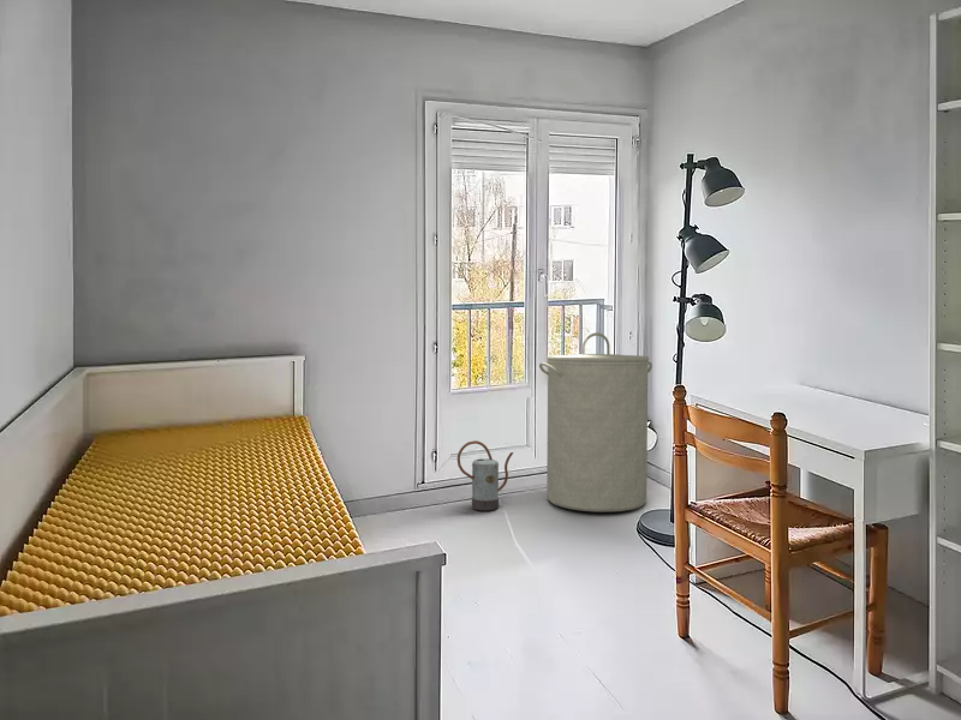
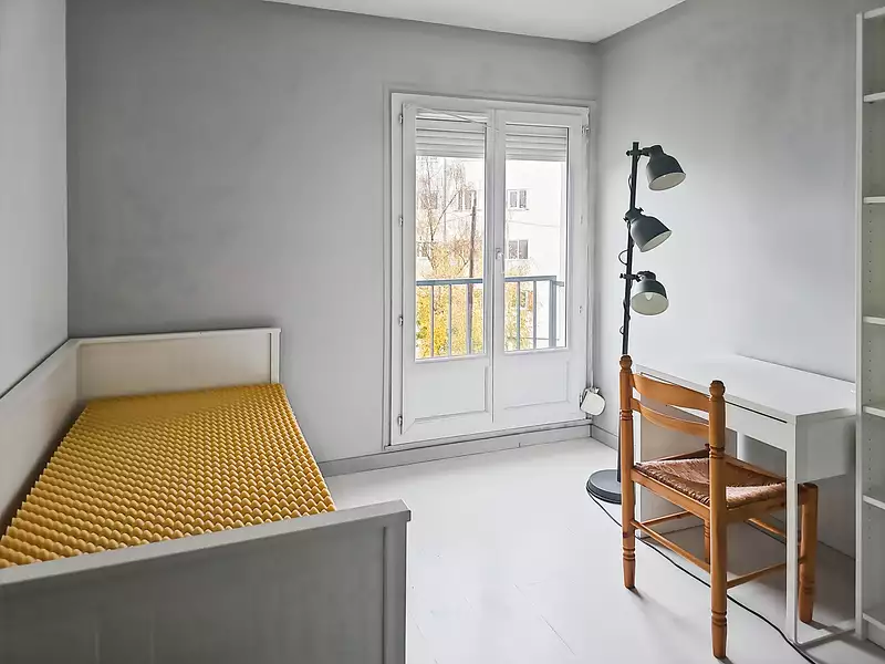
- watering can [456,439,514,511]
- laundry hamper [538,331,653,512]
